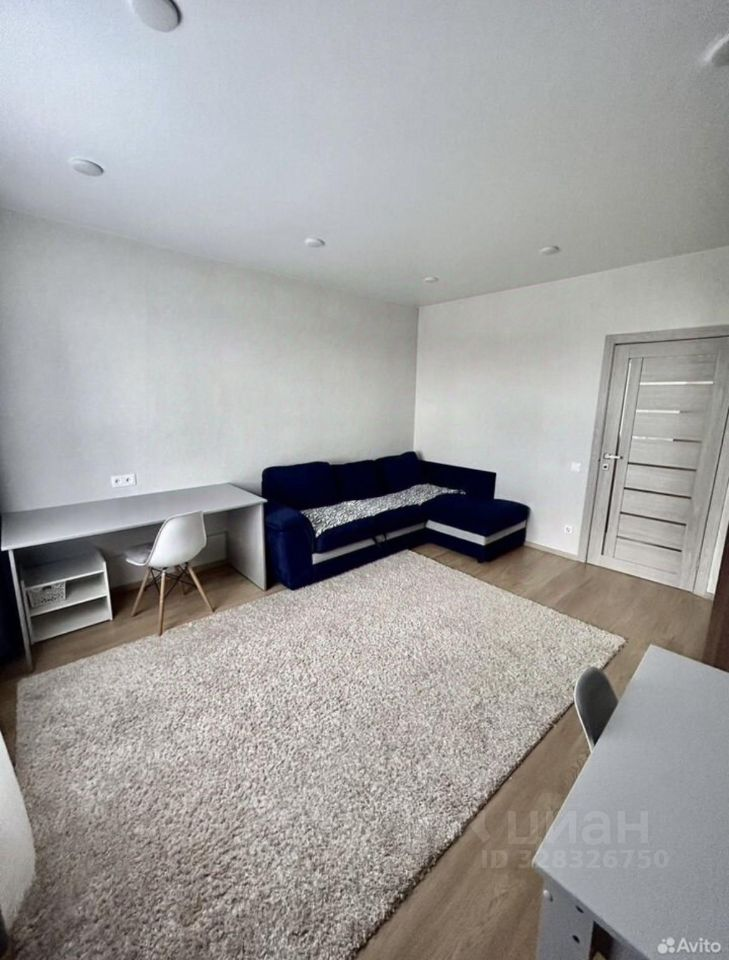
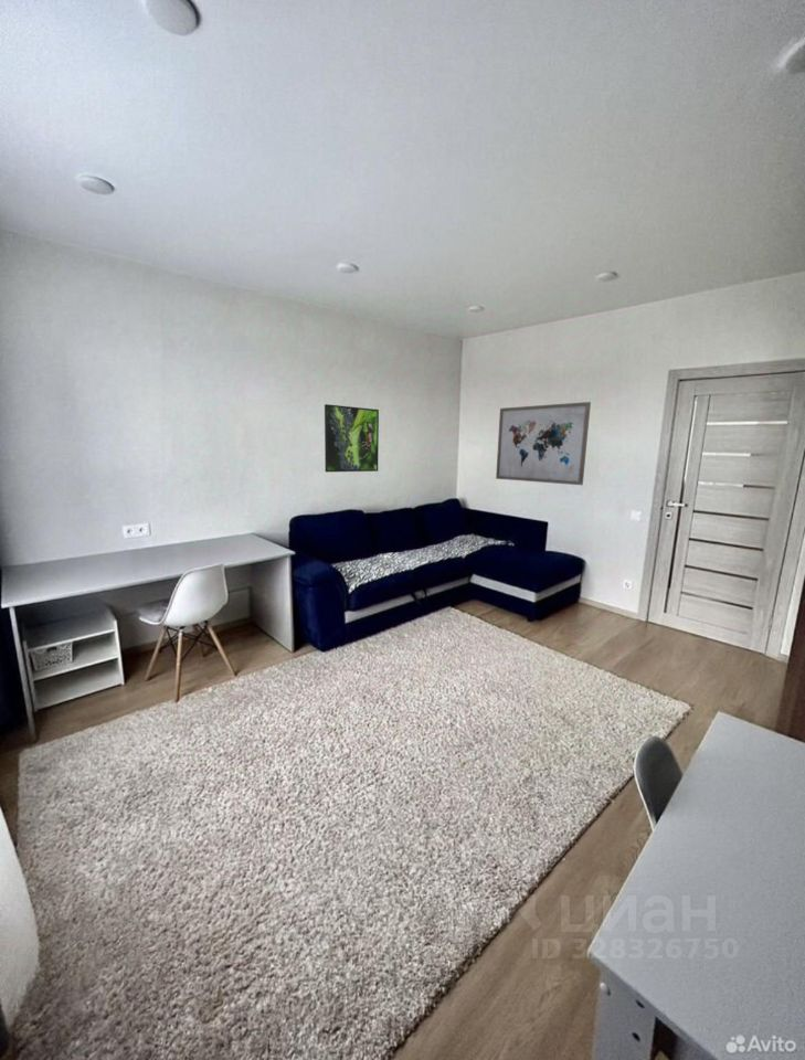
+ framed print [324,403,380,473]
+ wall art [495,401,592,486]
